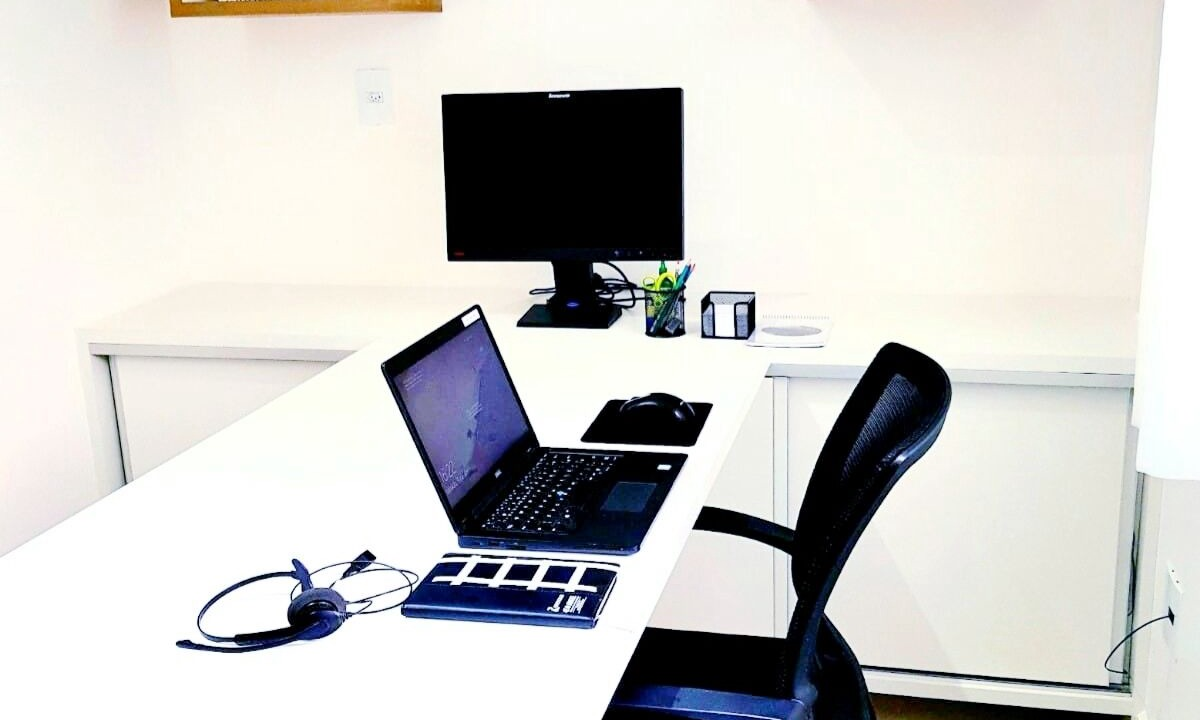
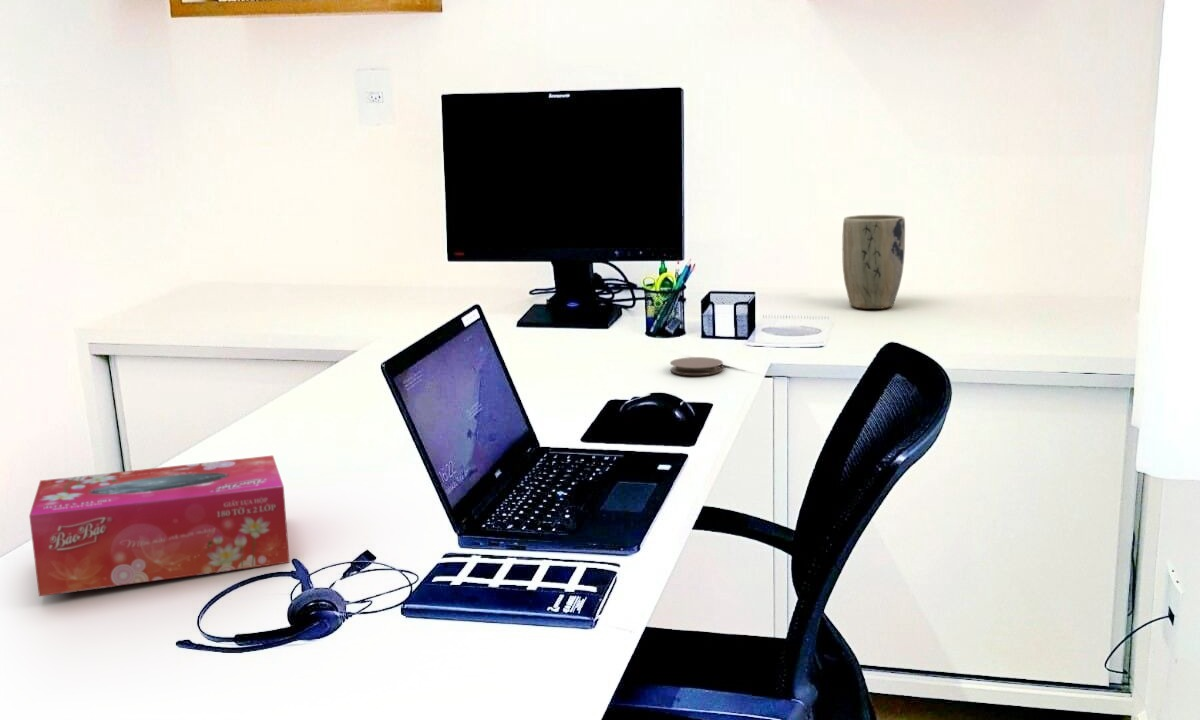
+ tissue box [28,454,291,597]
+ coaster [669,356,724,376]
+ plant pot [841,214,906,310]
